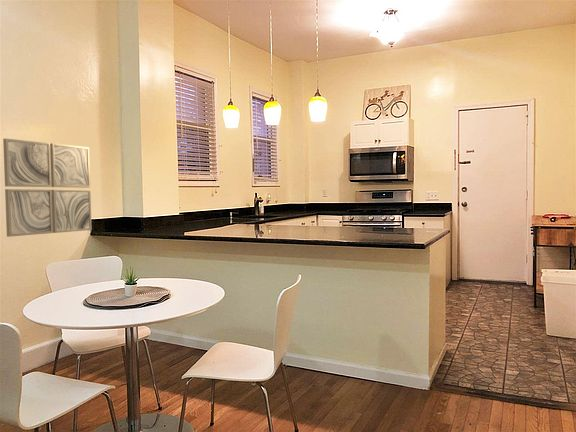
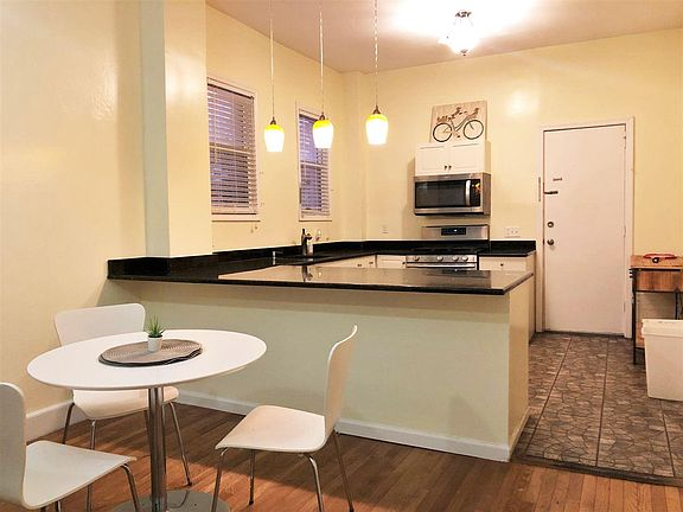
- wall art [2,138,93,238]
